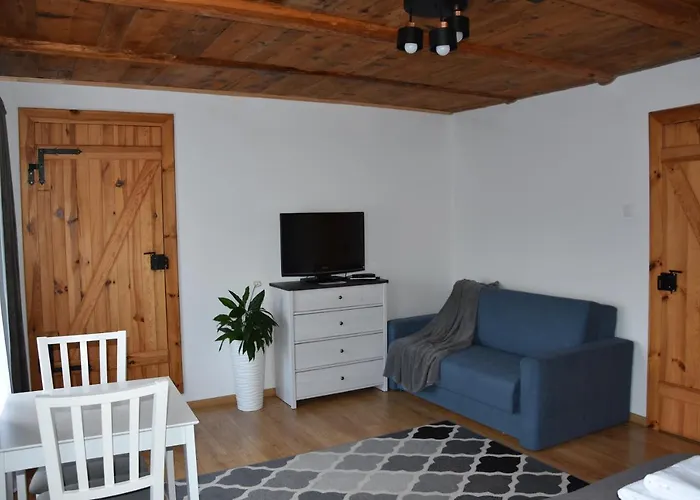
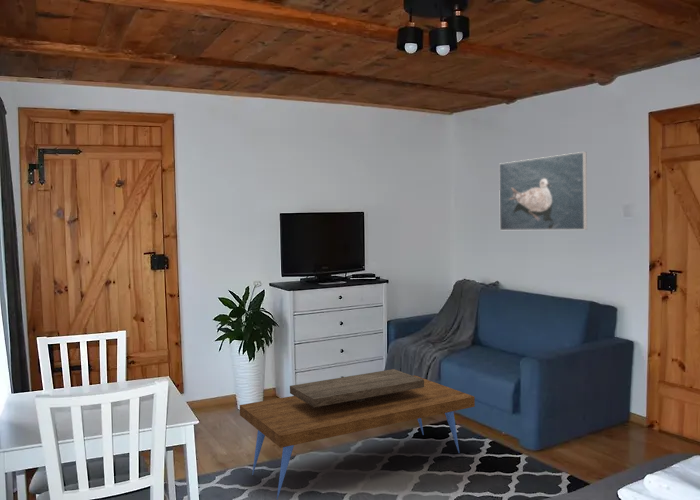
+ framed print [498,151,588,231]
+ coffee table [239,368,476,500]
